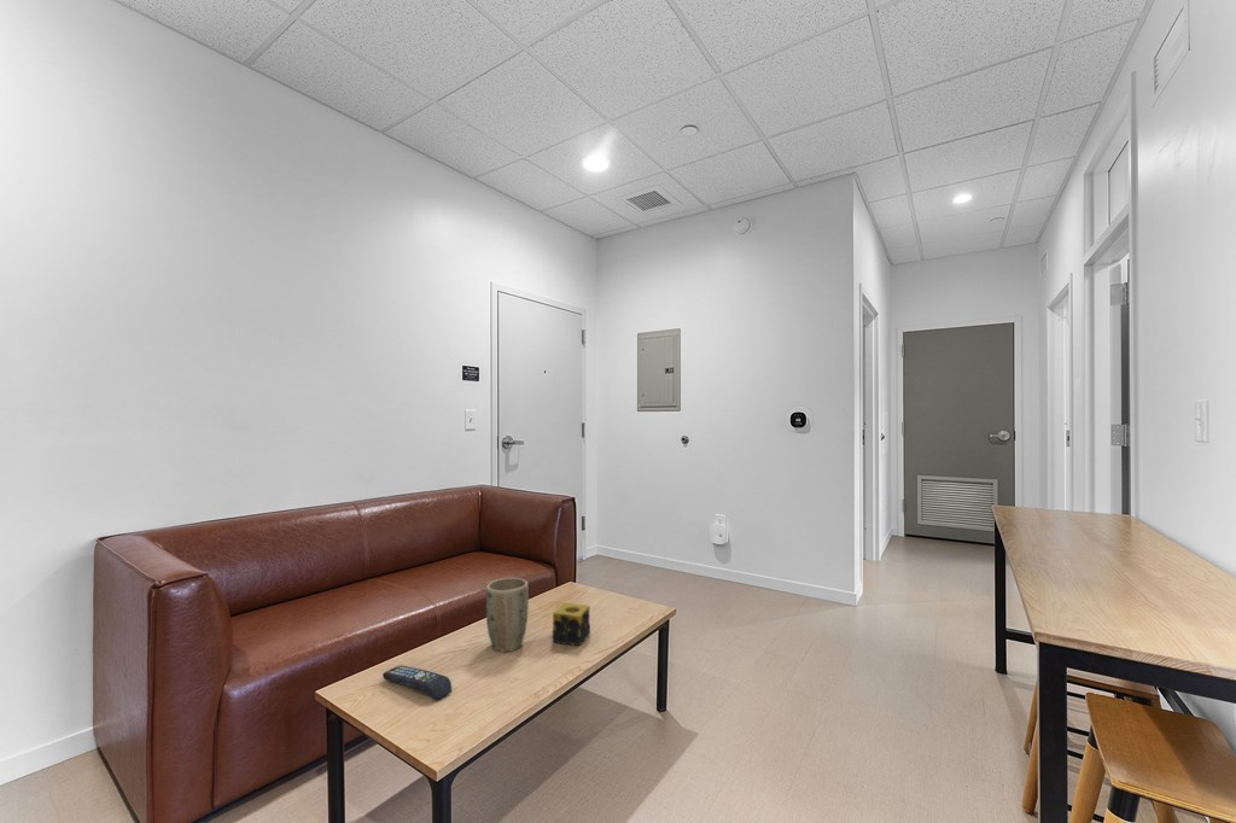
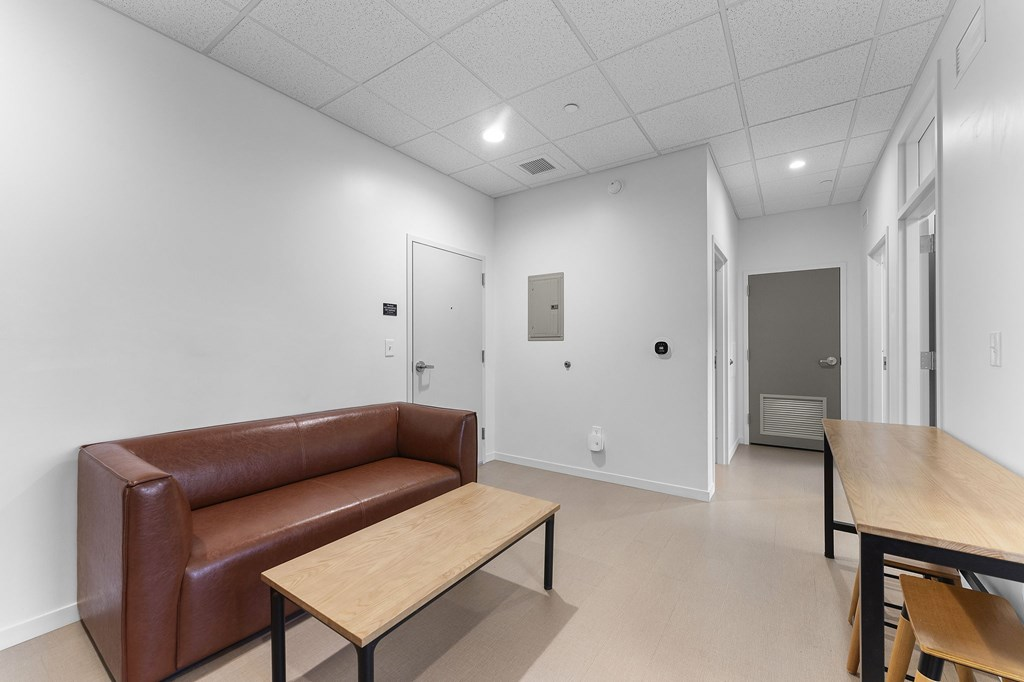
- plant pot [485,577,530,653]
- remote control [381,664,453,701]
- candle [552,601,591,647]
